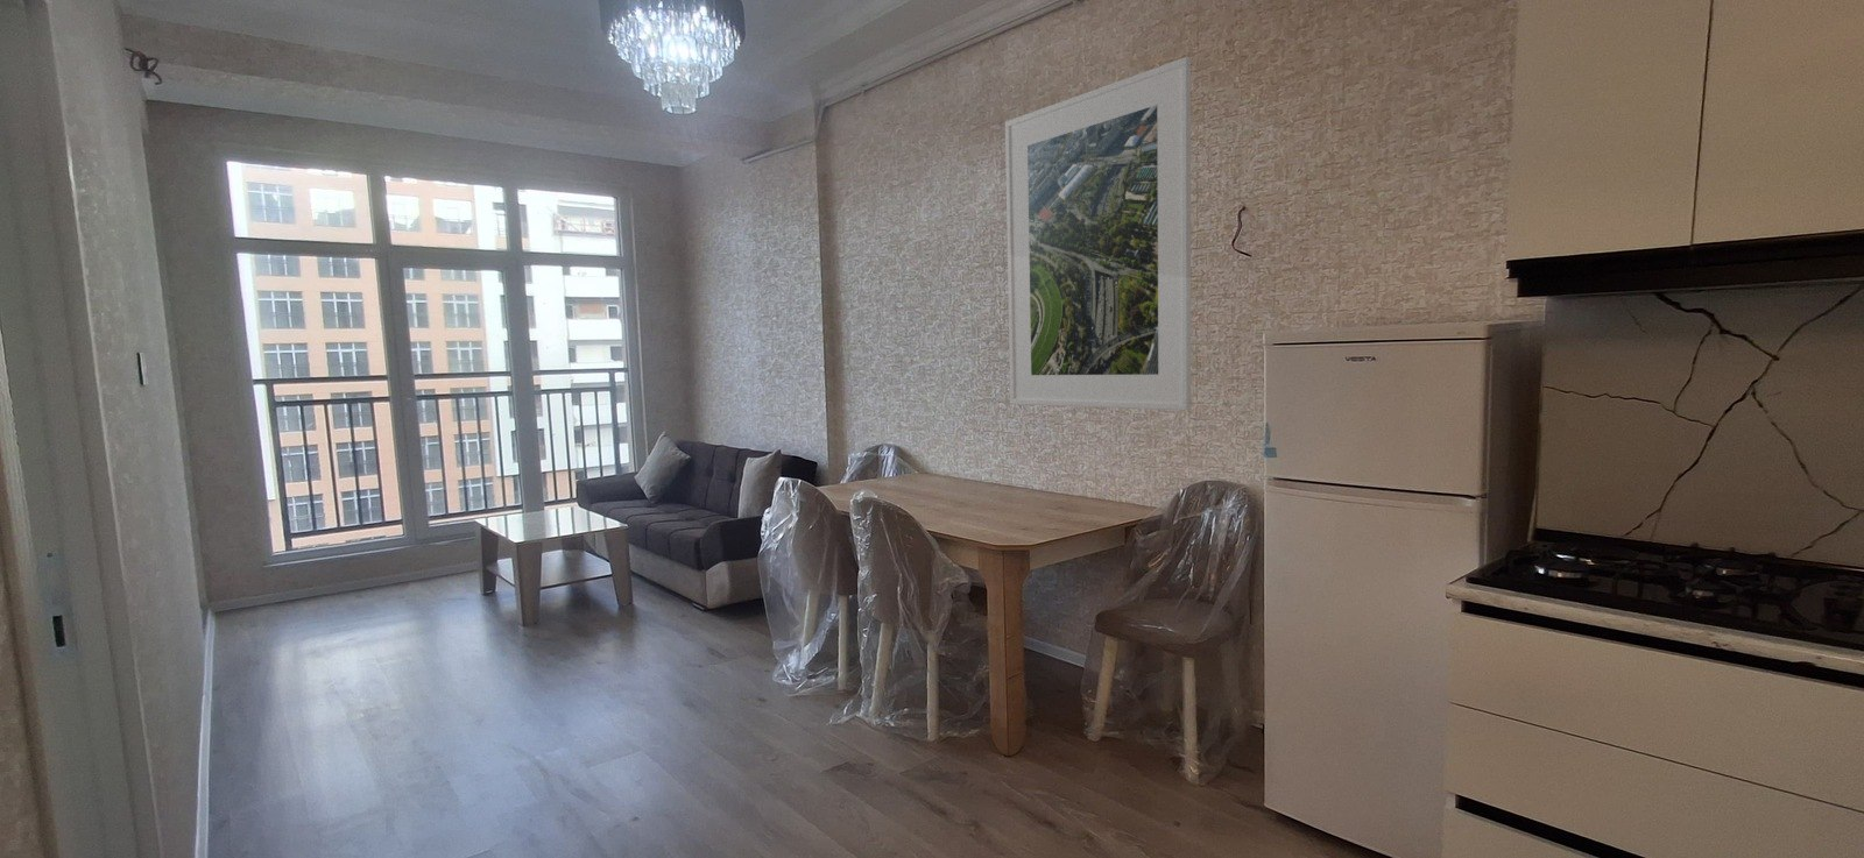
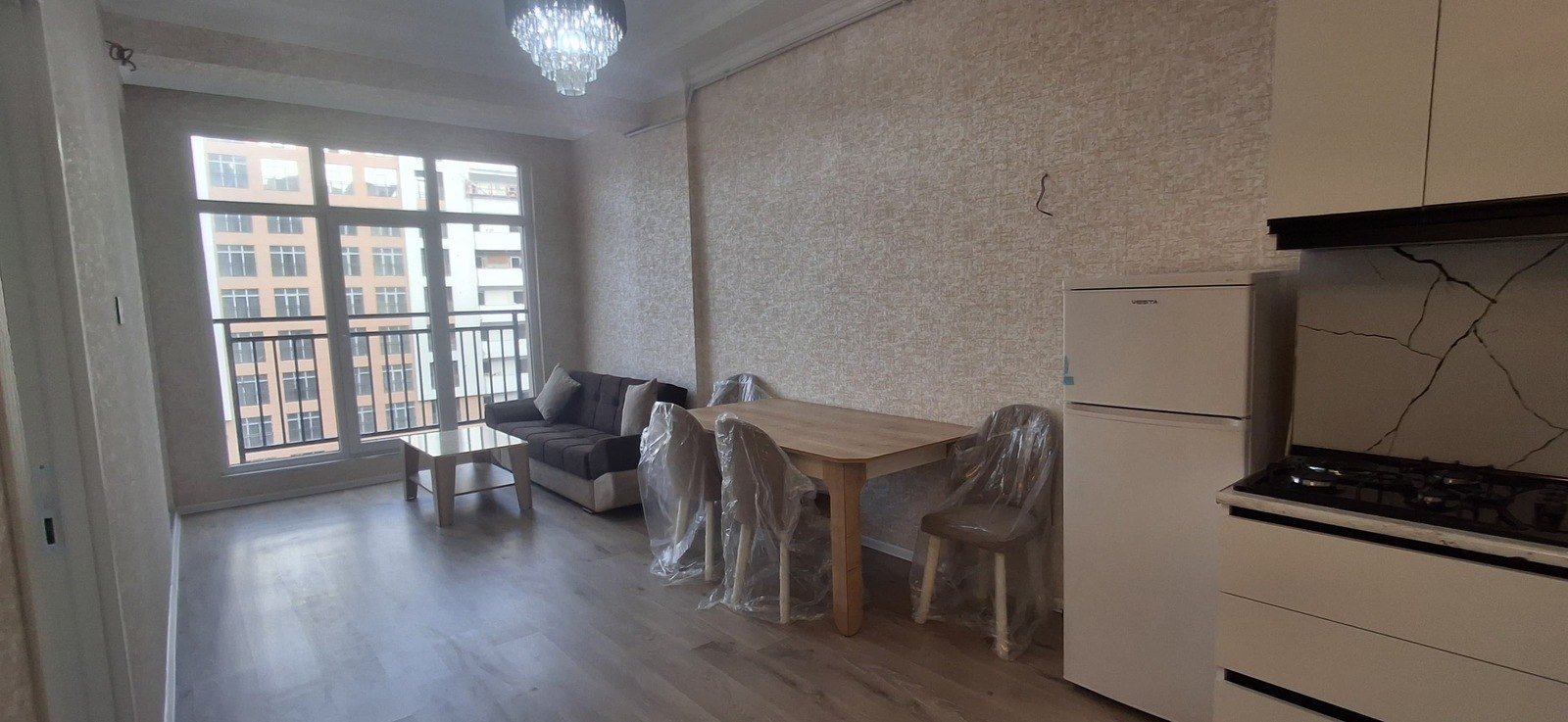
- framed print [1005,56,1192,412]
